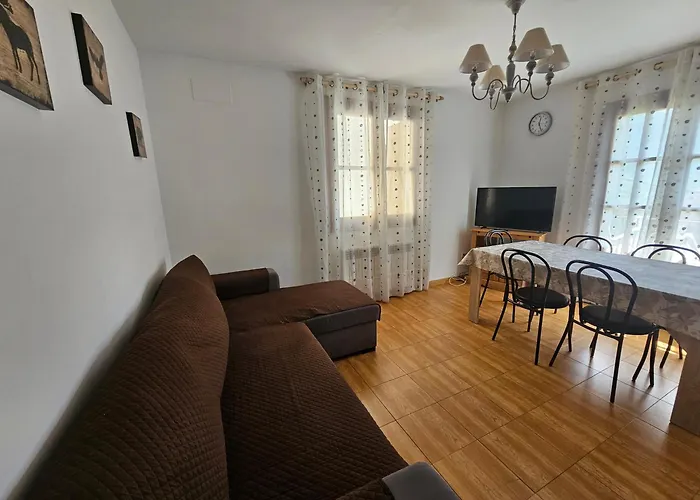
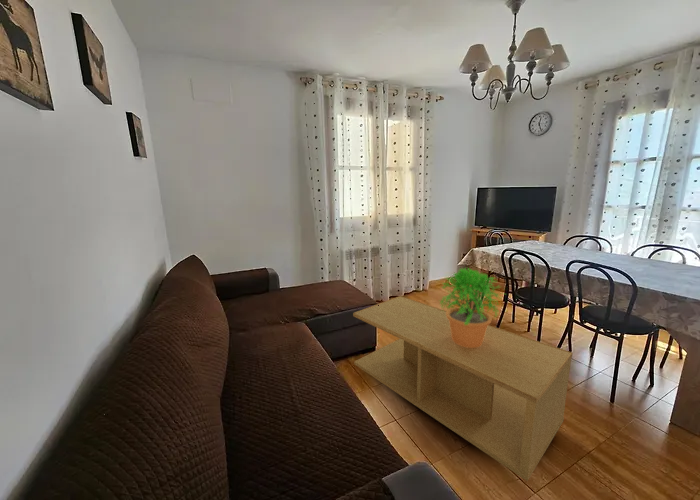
+ potted plant [437,267,508,347]
+ coffee table [352,295,574,482]
